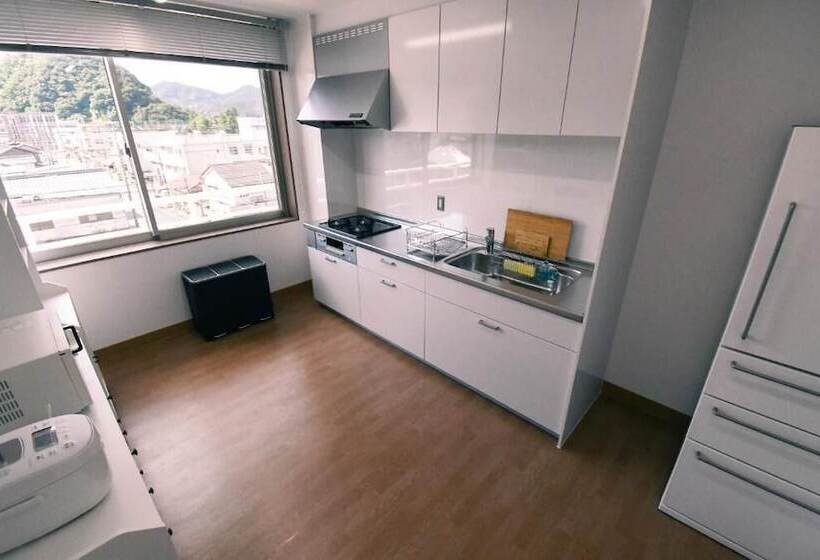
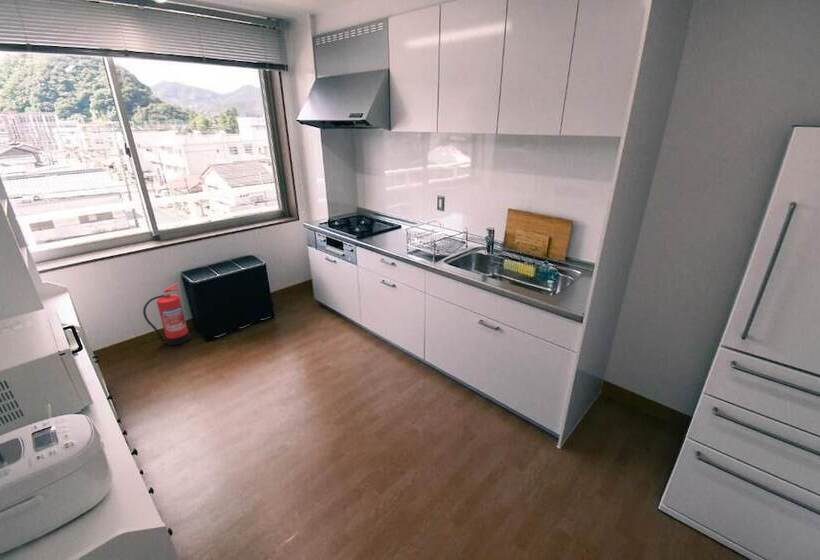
+ fire extinguisher [142,282,191,346]
